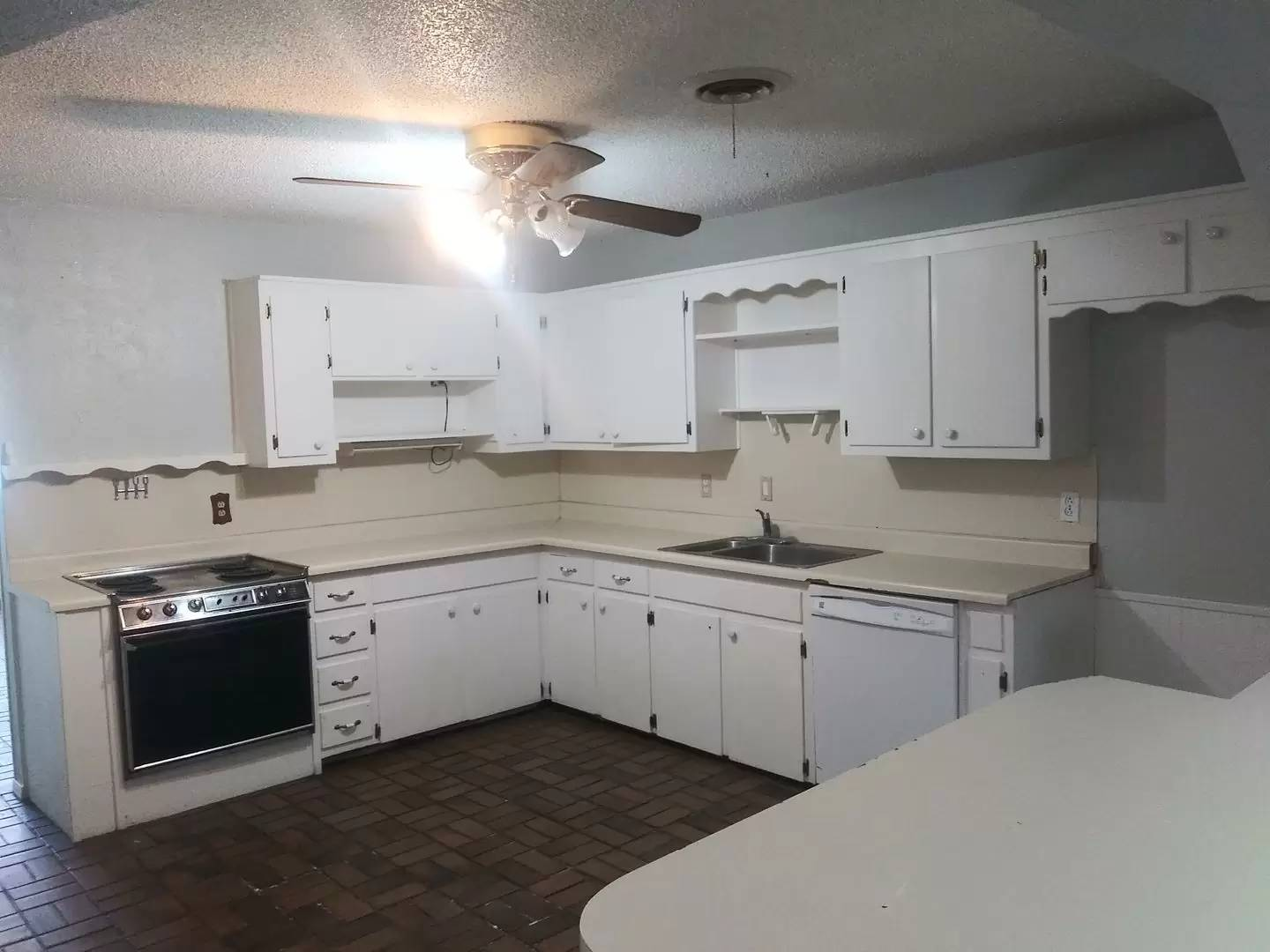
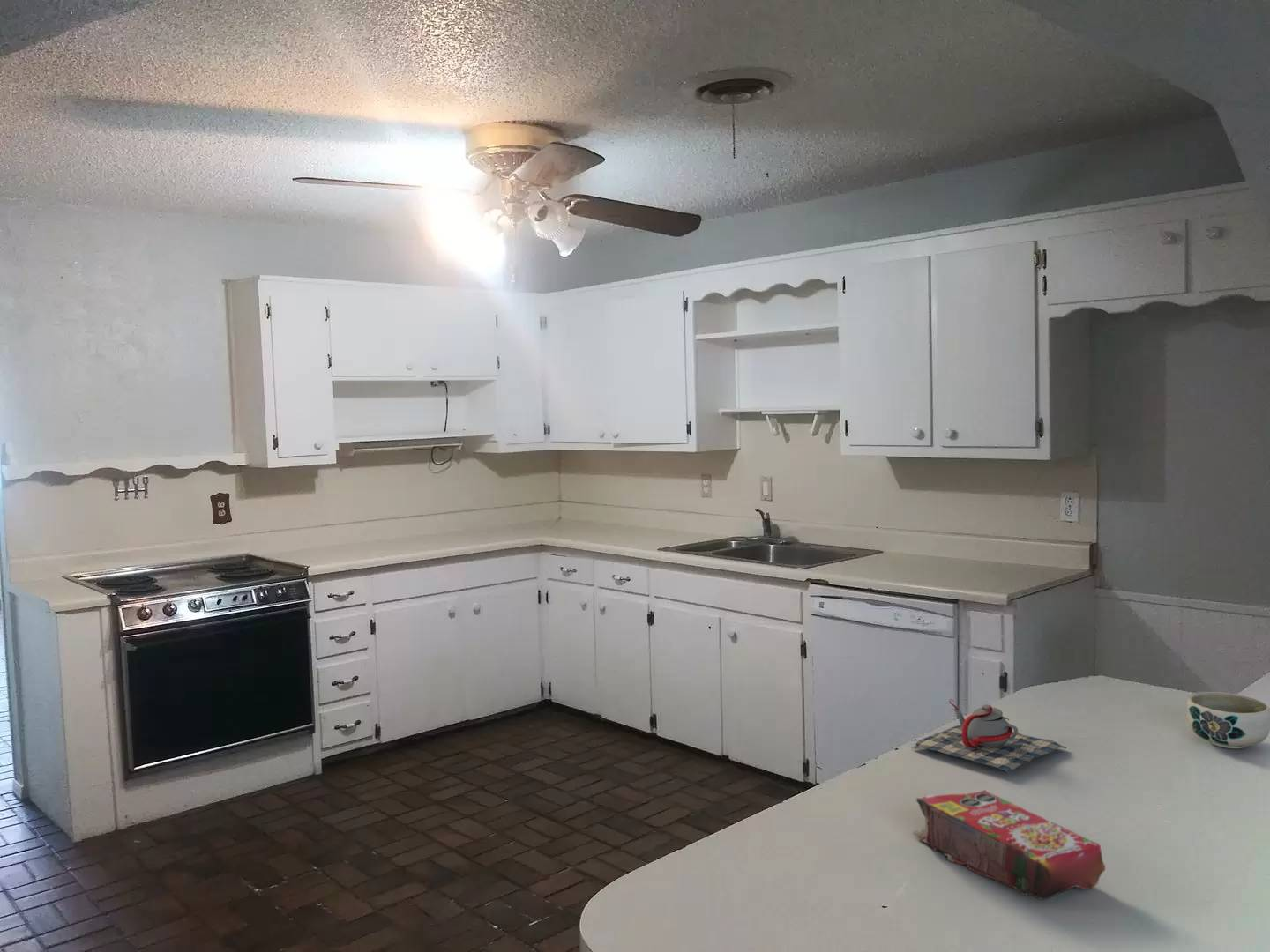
+ bowl [1186,691,1270,749]
+ teapot [911,698,1067,774]
+ cereal box [913,790,1106,901]
